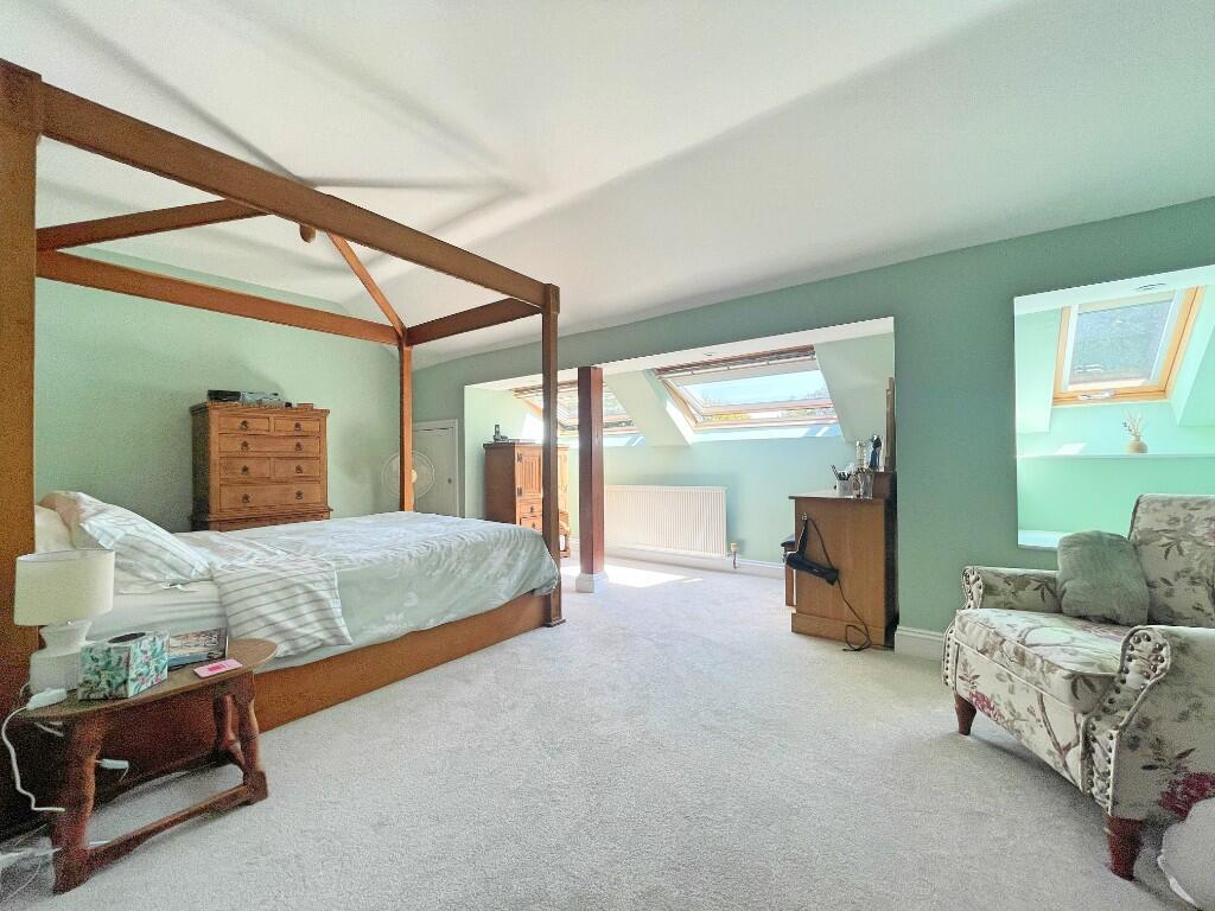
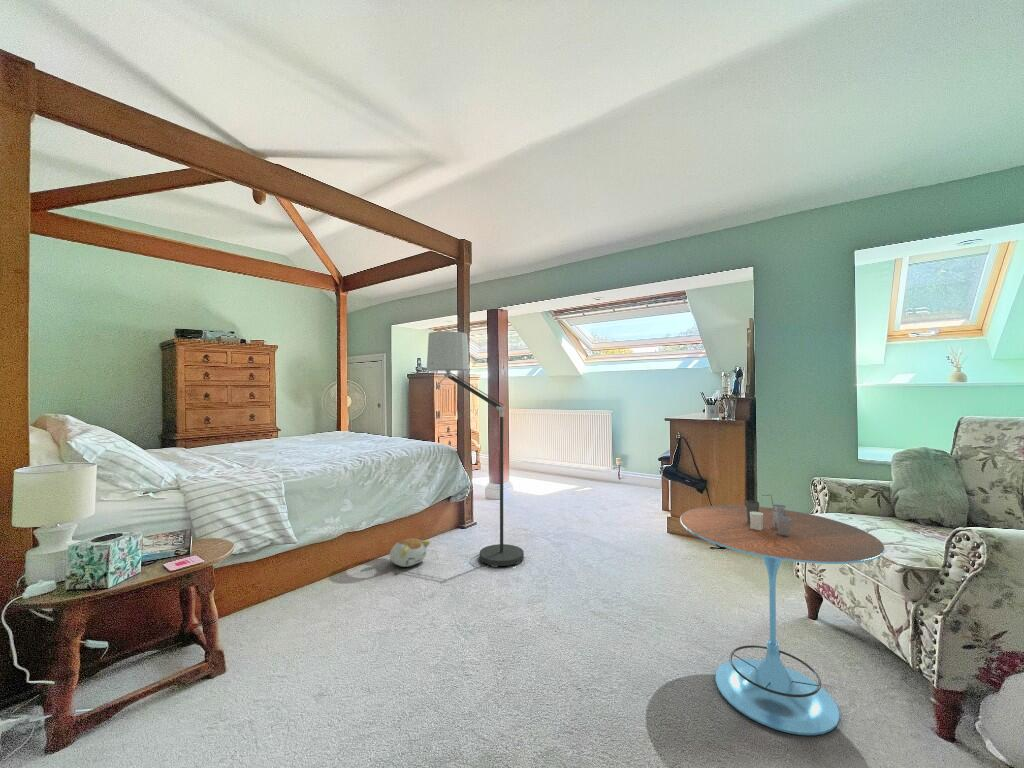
+ floor lamp [426,330,526,569]
+ side table [679,494,886,736]
+ plush toy [389,537,431,568]
